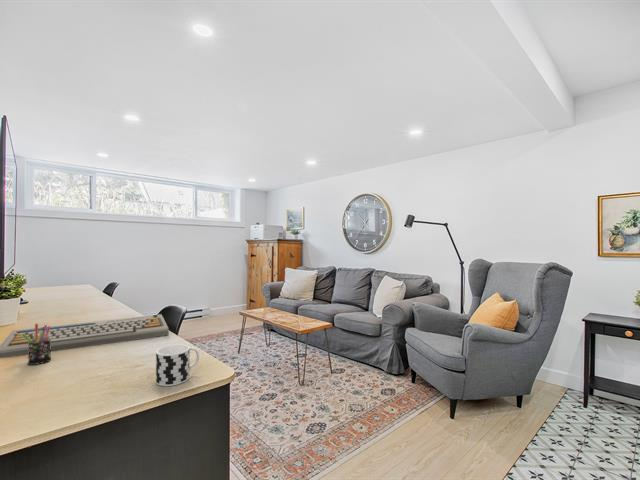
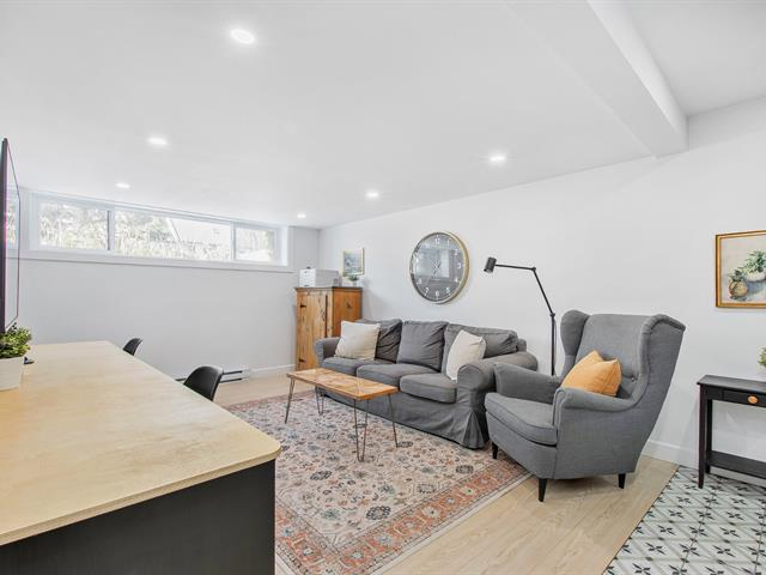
- cup [155,343,200,387]
- pen holder [21,323,52,366]
- keyboard [0,313,170,359]
